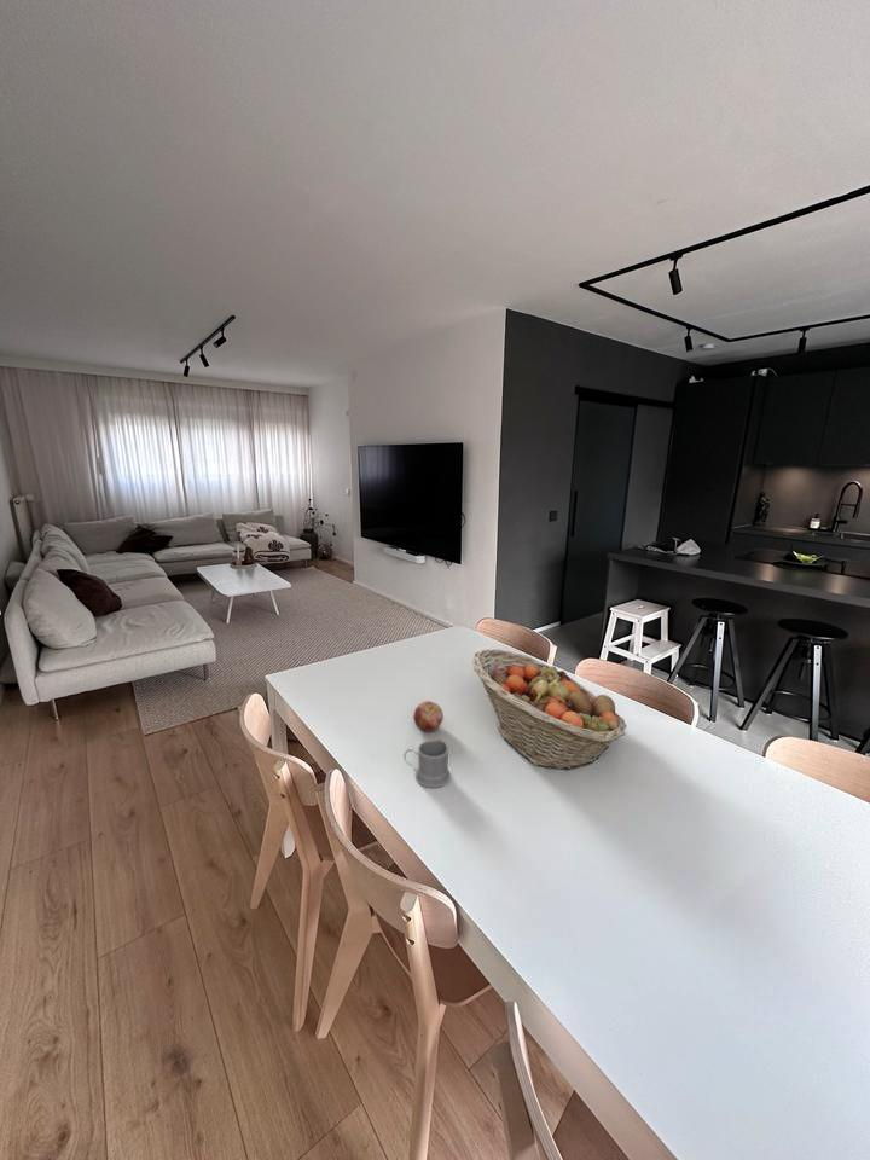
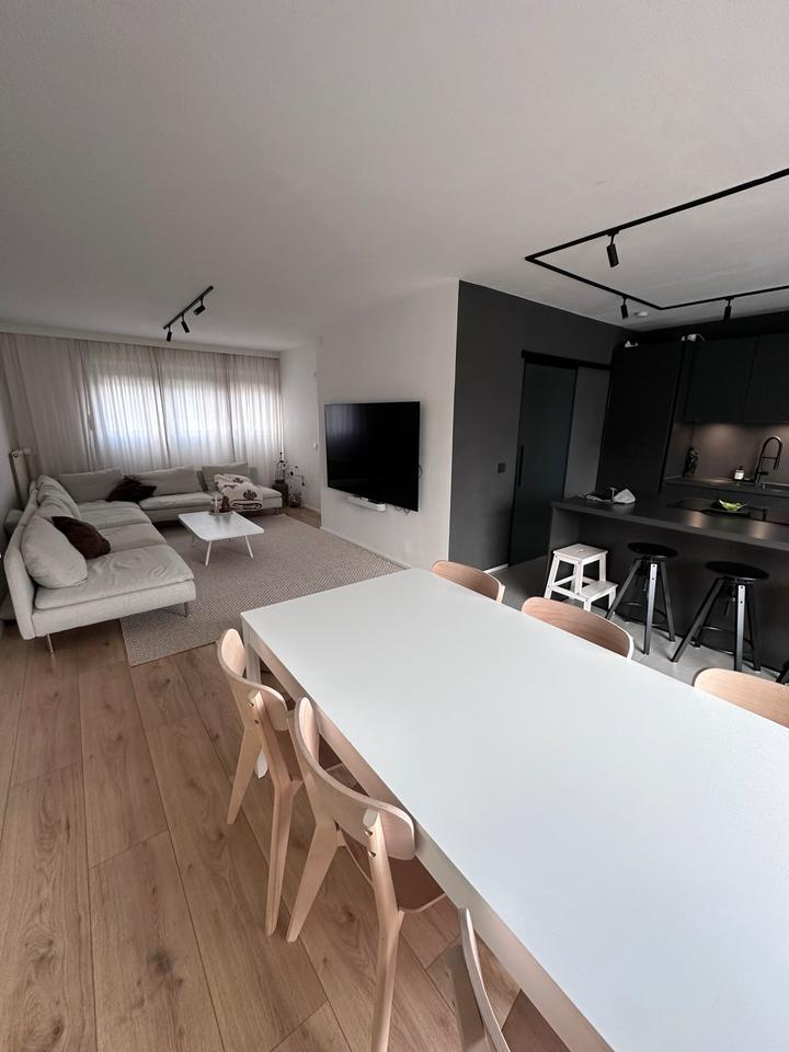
- fruit basket [471,649,627,771]
- apple [412,700,445,733]
- mug [402,738,451,789]
